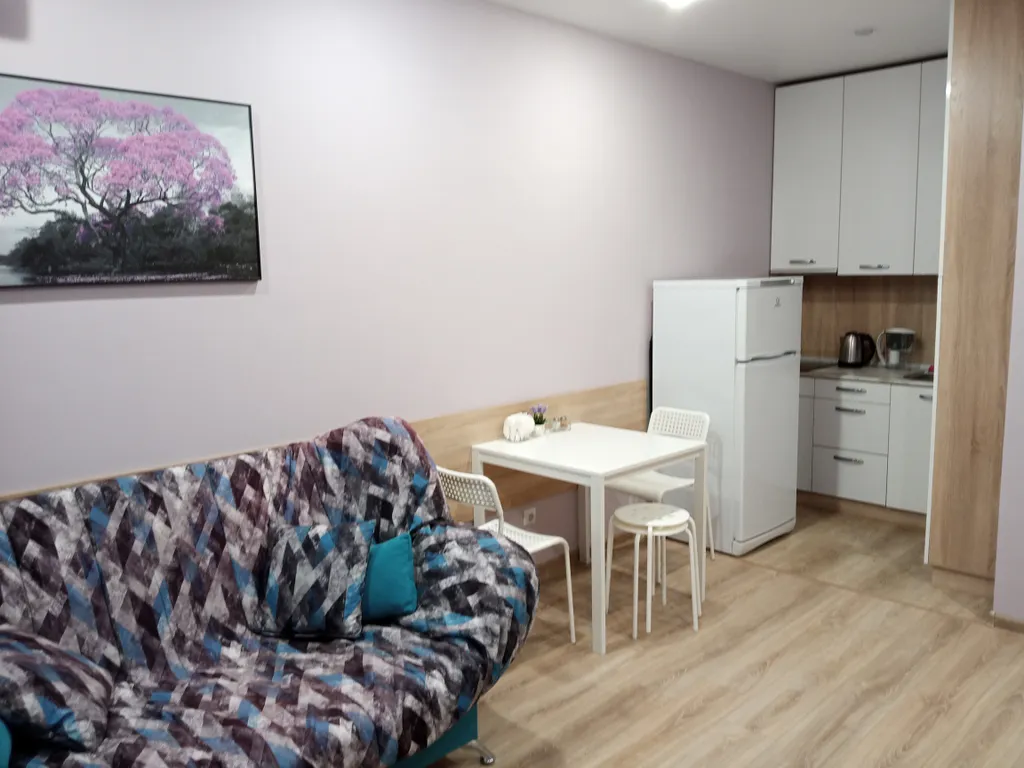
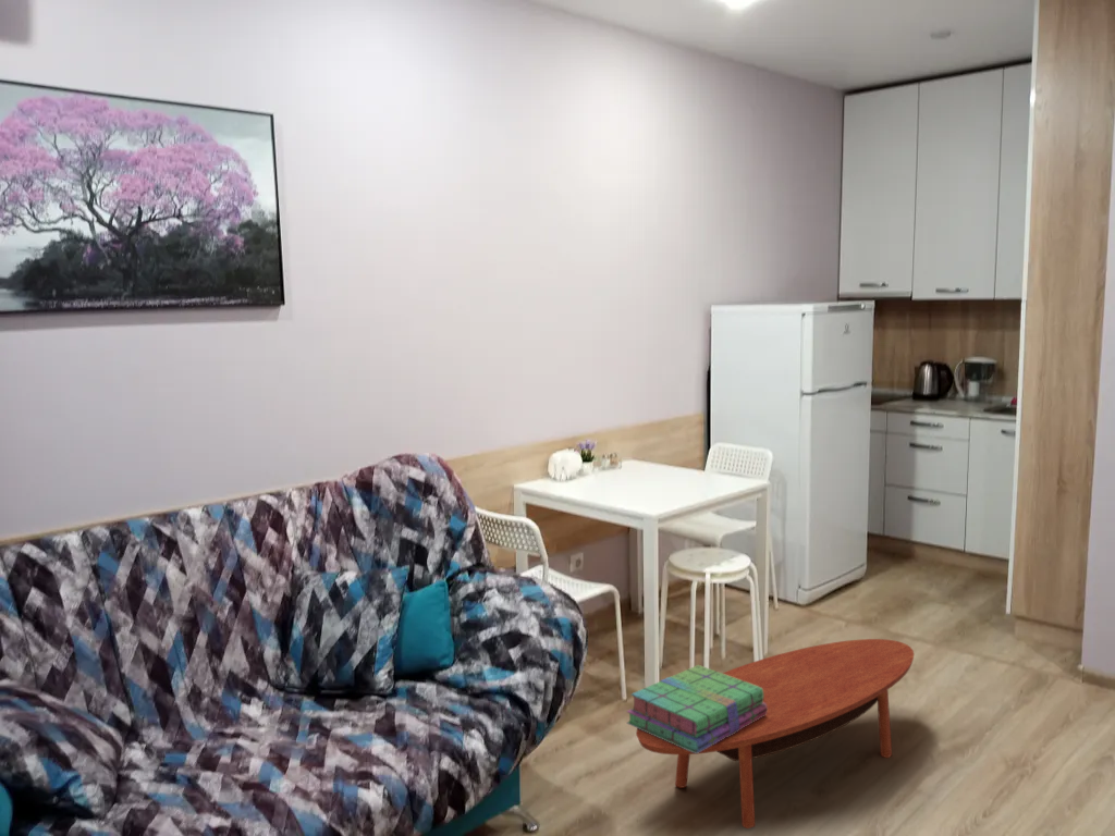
+ stack of books [626,664,768,754]
+ coffee table [636,638,915,829]
